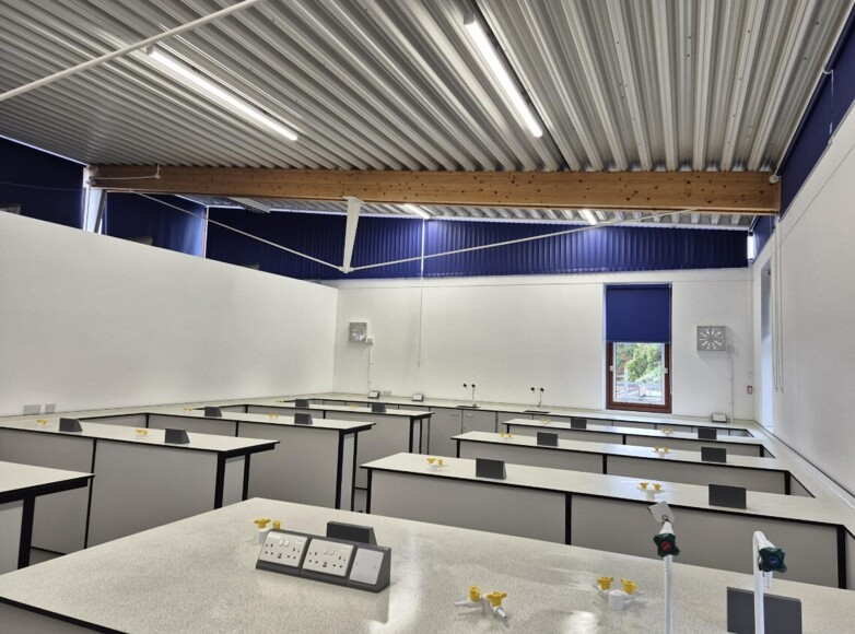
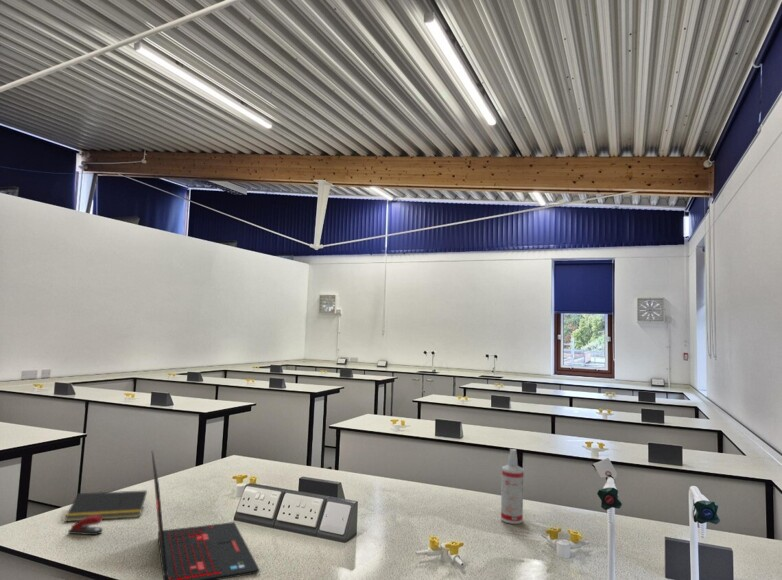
+ notepad [64,489,148,523]
+ stapler [67,515,103,536]
+ spray bottle [500,448,525,525]
+ laptop [151,450,261,580]
